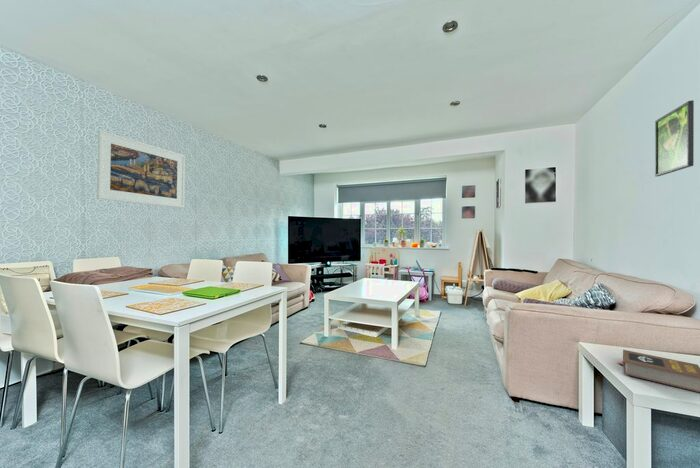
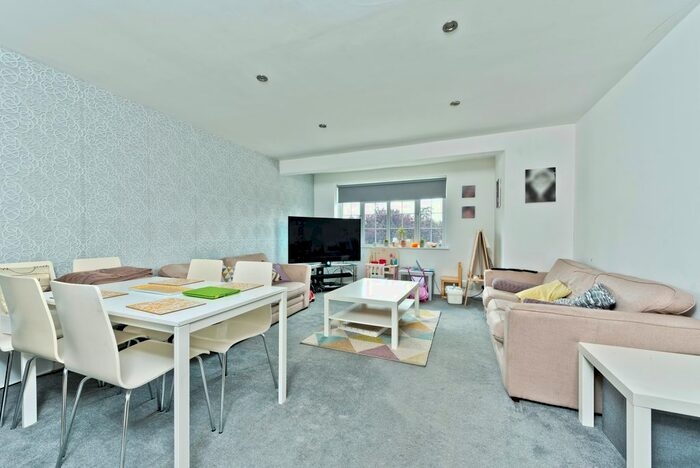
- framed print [96,129,186,209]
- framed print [654,99,695,177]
- book [616,349,700,393]
